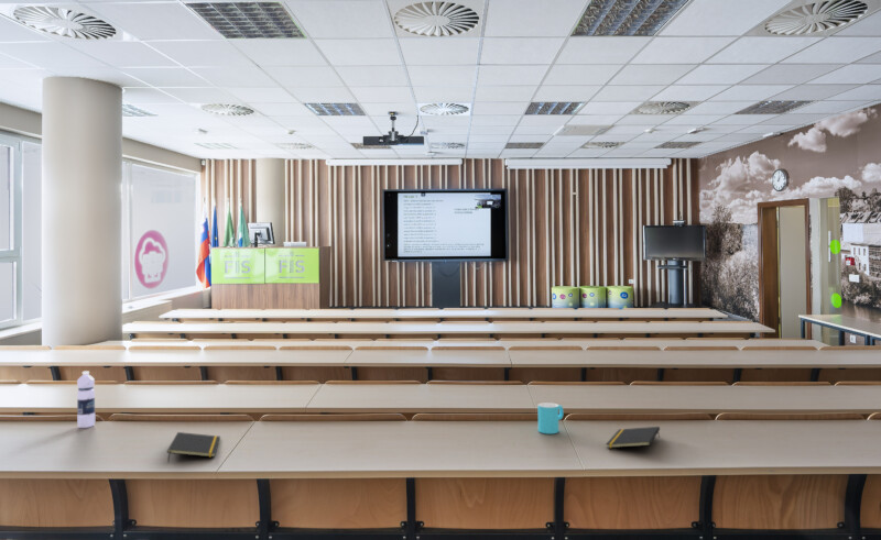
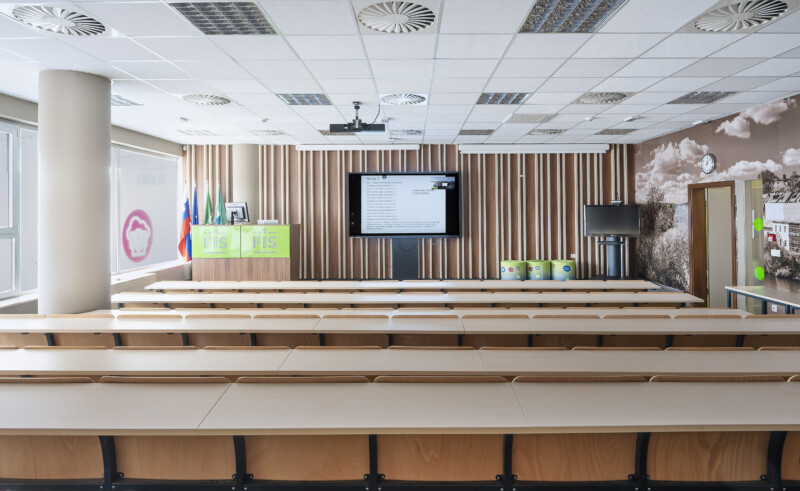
- notepad [166,431,221,463]
- cup [536,401,565,434]
- water bottle [76,370,96,429]
- notepad [606,426,661,449]
